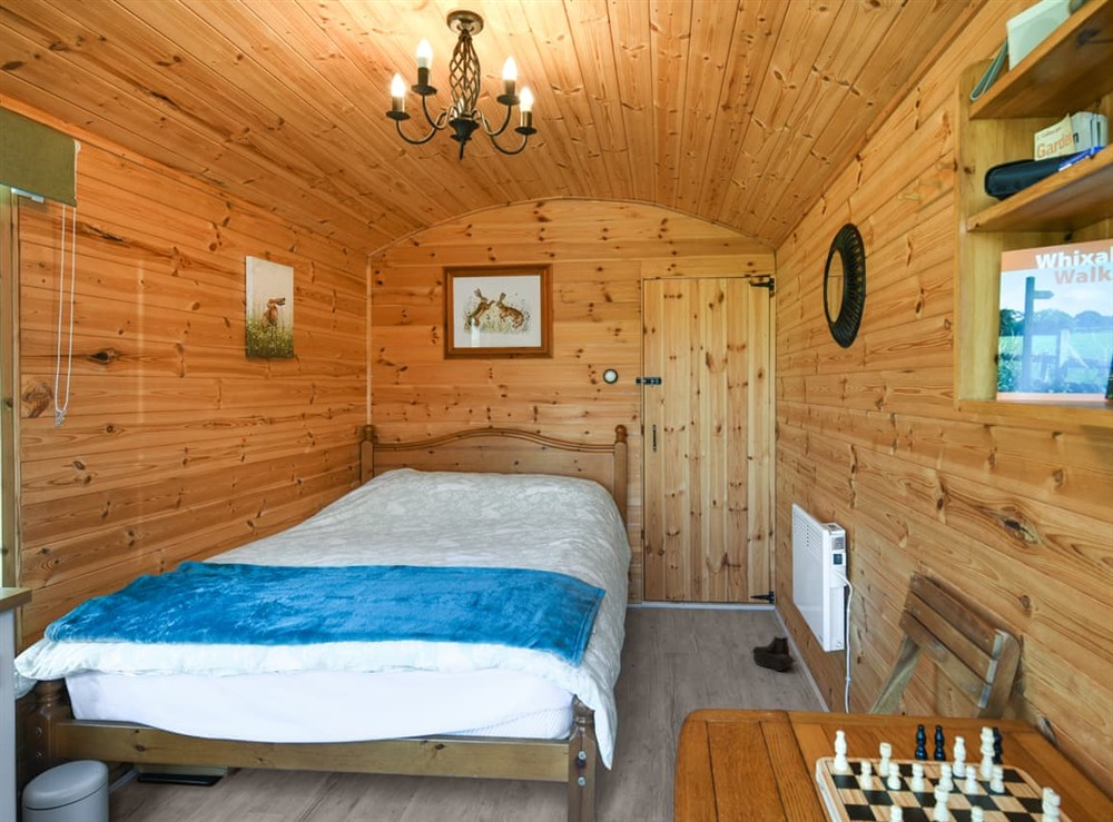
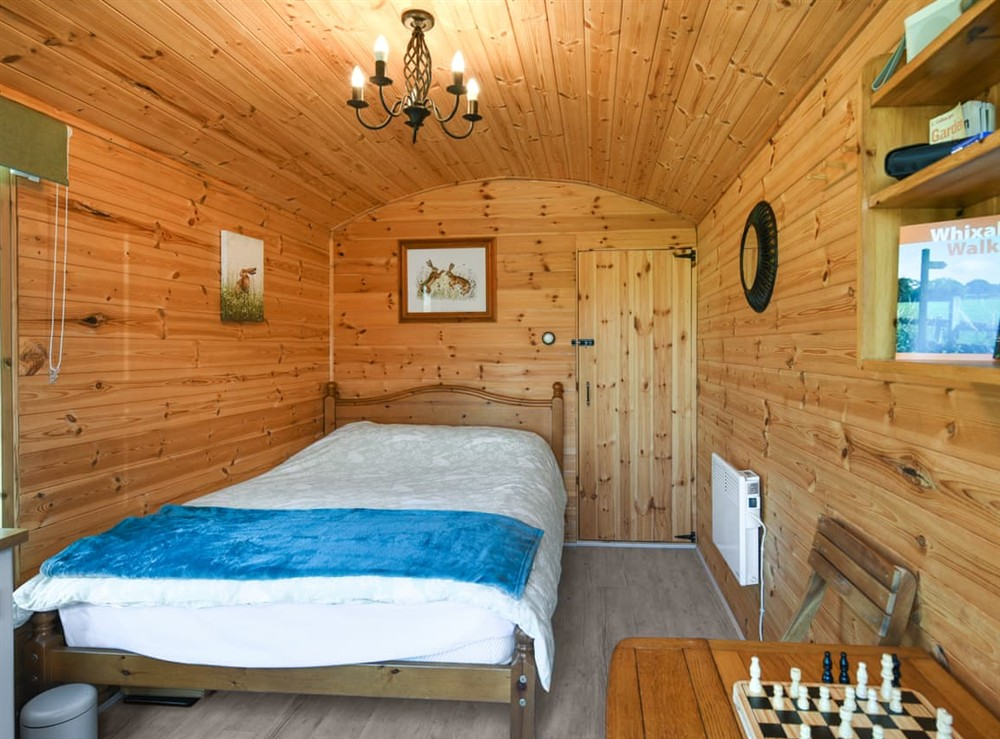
- boots [751,633,797,672]
